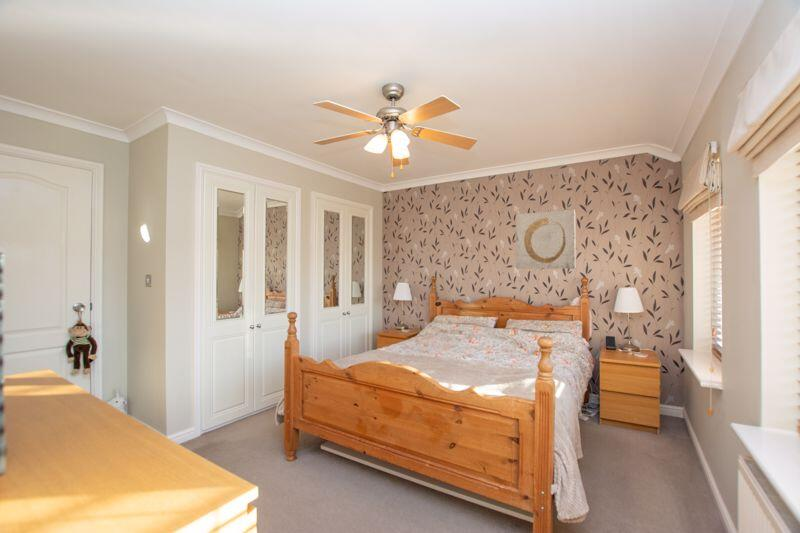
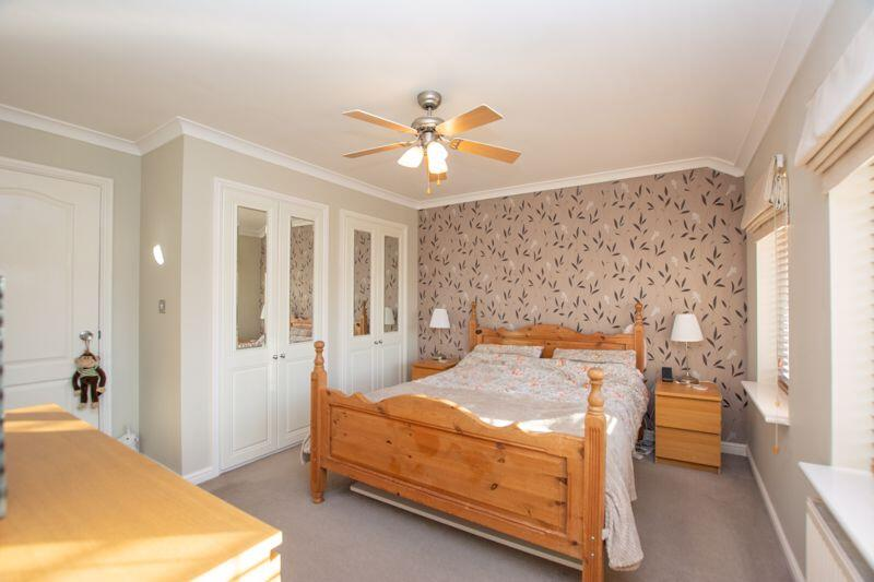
- wall art [515,209,576,270]
